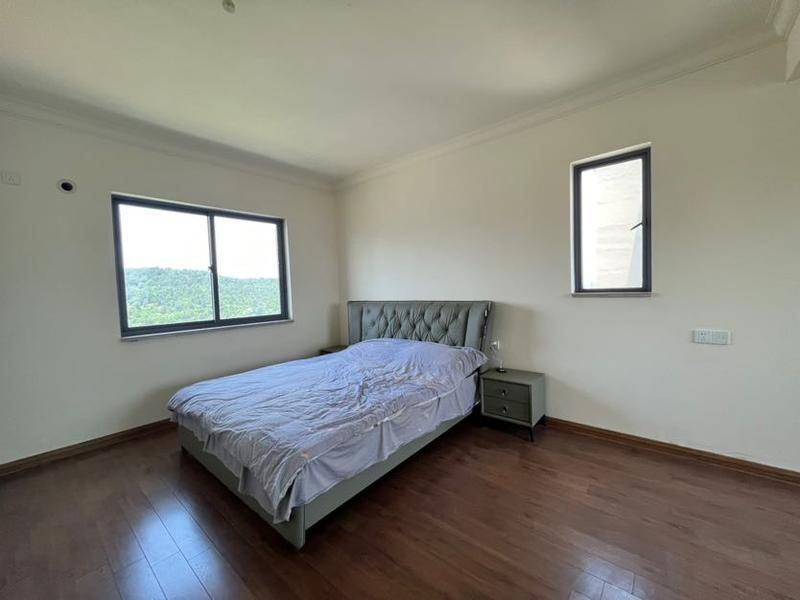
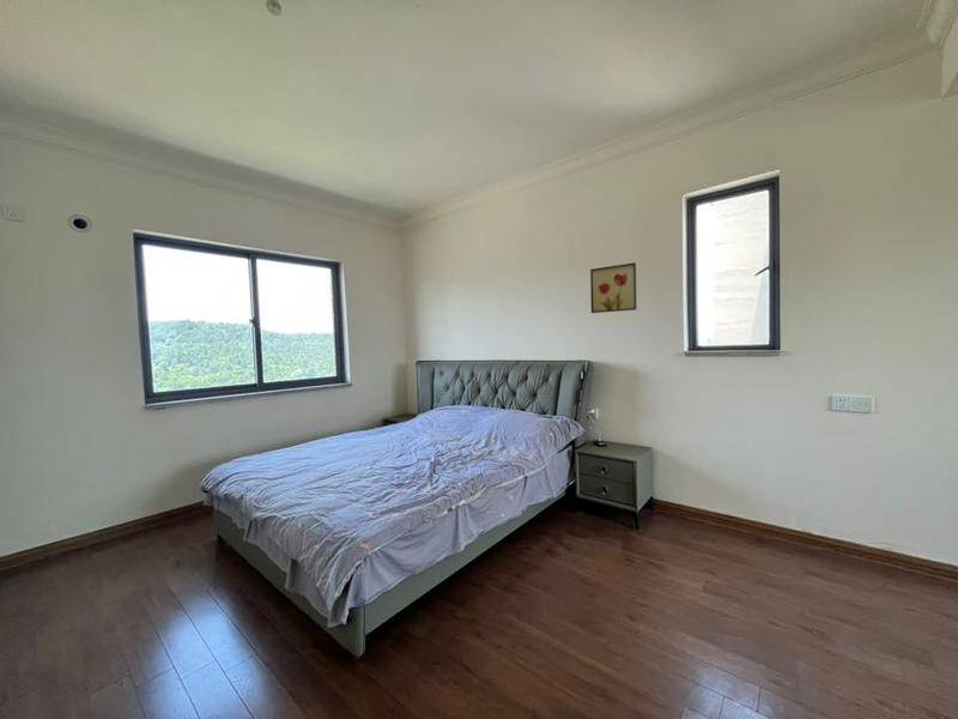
+ wall art [589,261,637,314]
